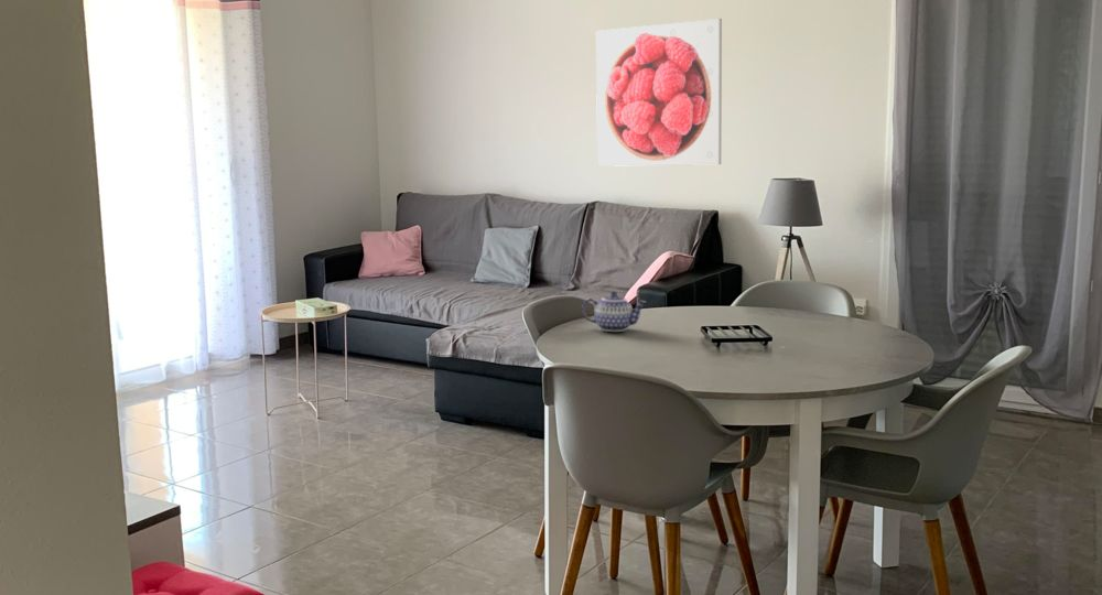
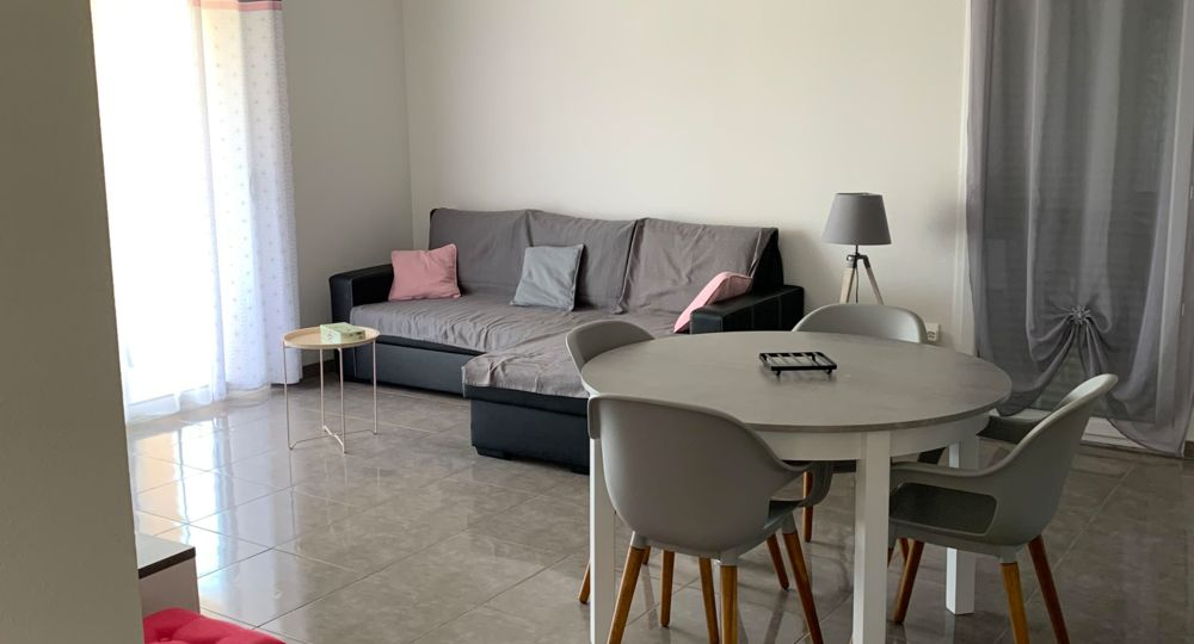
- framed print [595,18,723,167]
- teapot [581,291,648,333]
